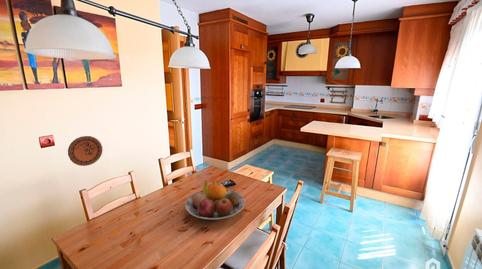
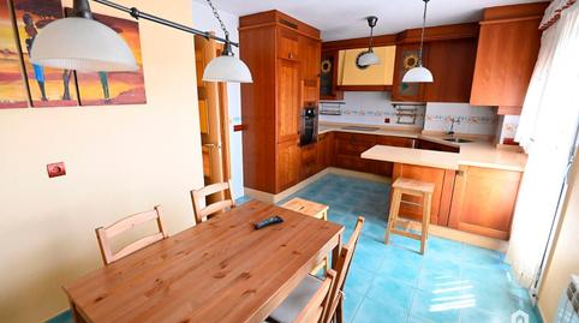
- fruit bowl [184,180,246,221]
- decorative plate [67,135,103,167]
